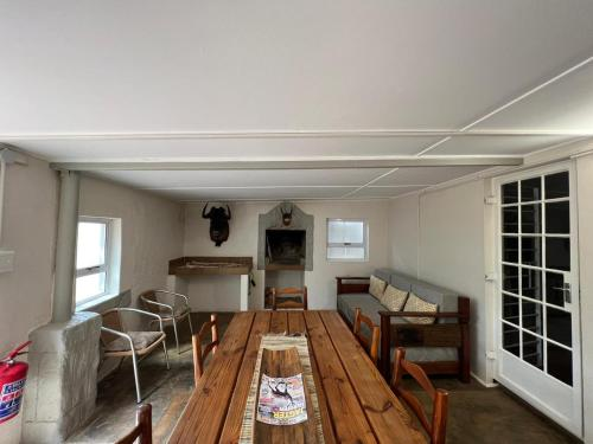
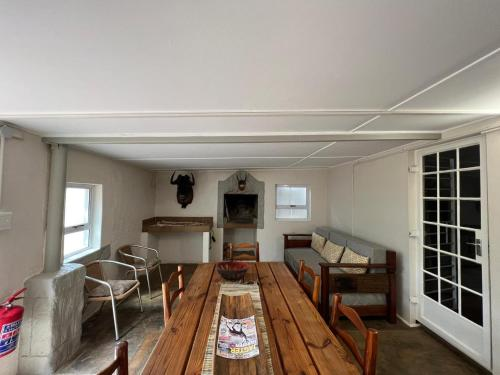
+ decorative bowl [215,260,251,280]
